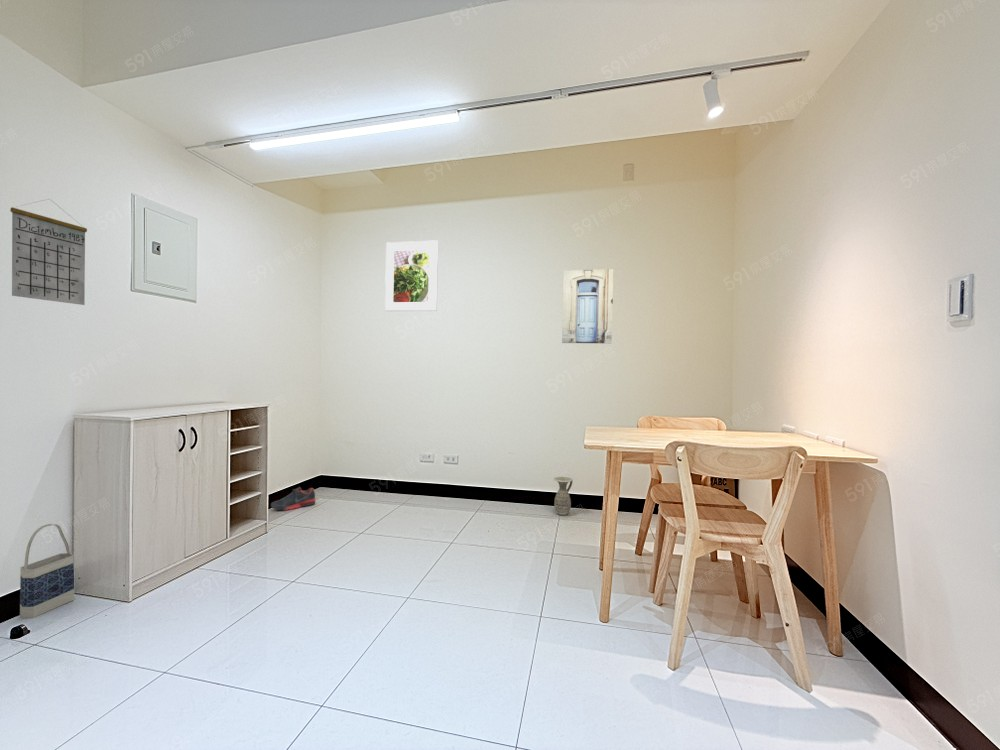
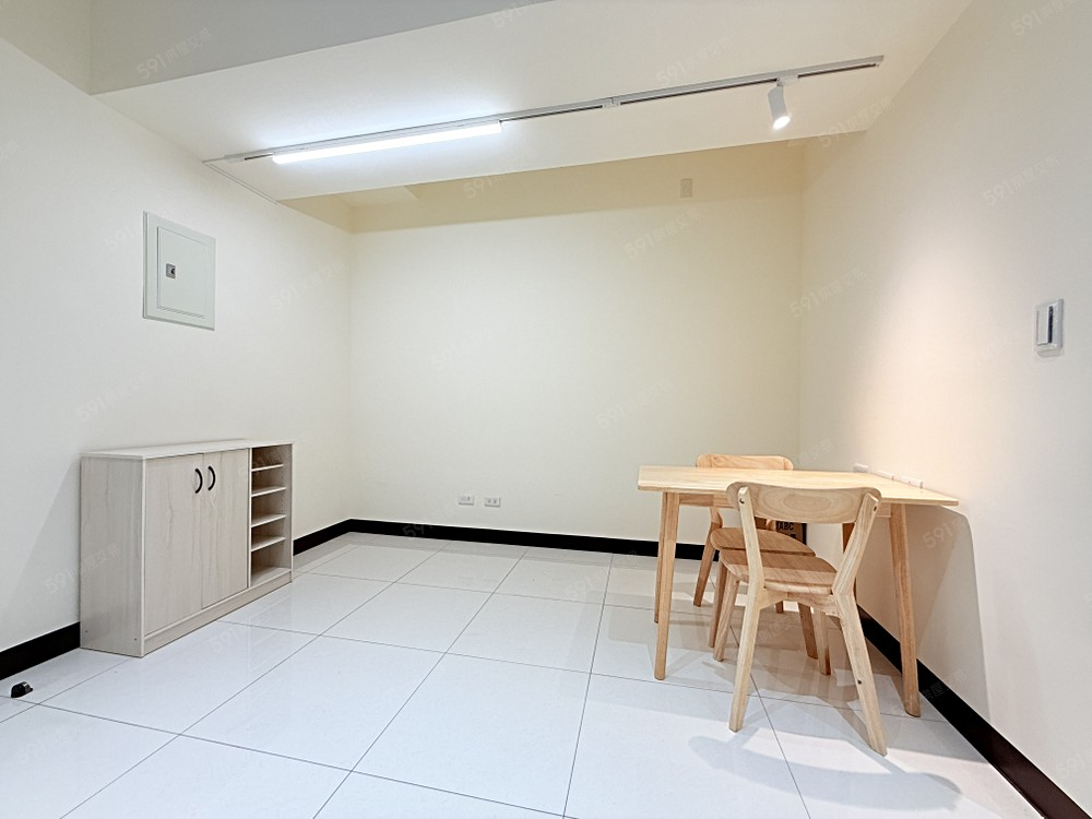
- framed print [384,239,439,312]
- bag [19,523,75,619]
- wall art [561,268,615,345]
- shoe [270,486,317,512]
- calendar [9,198,88,306]
- ceramic jug [553,476,574,516]
